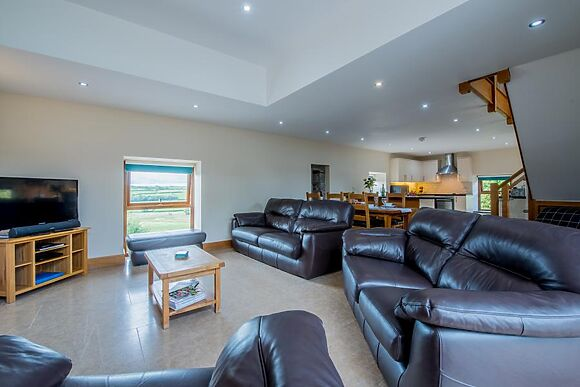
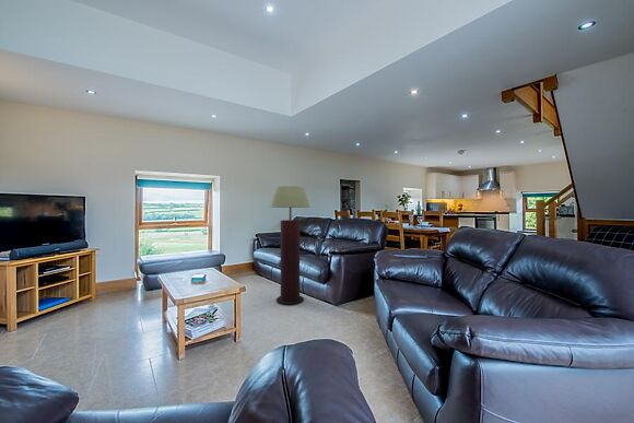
+ floor lamp [270,185,312,306]
